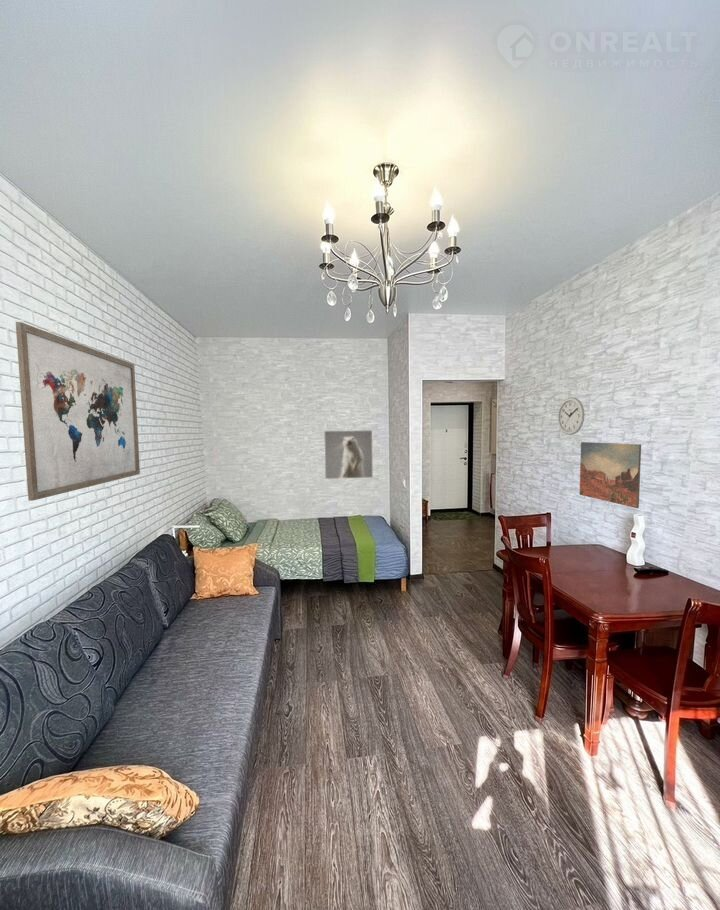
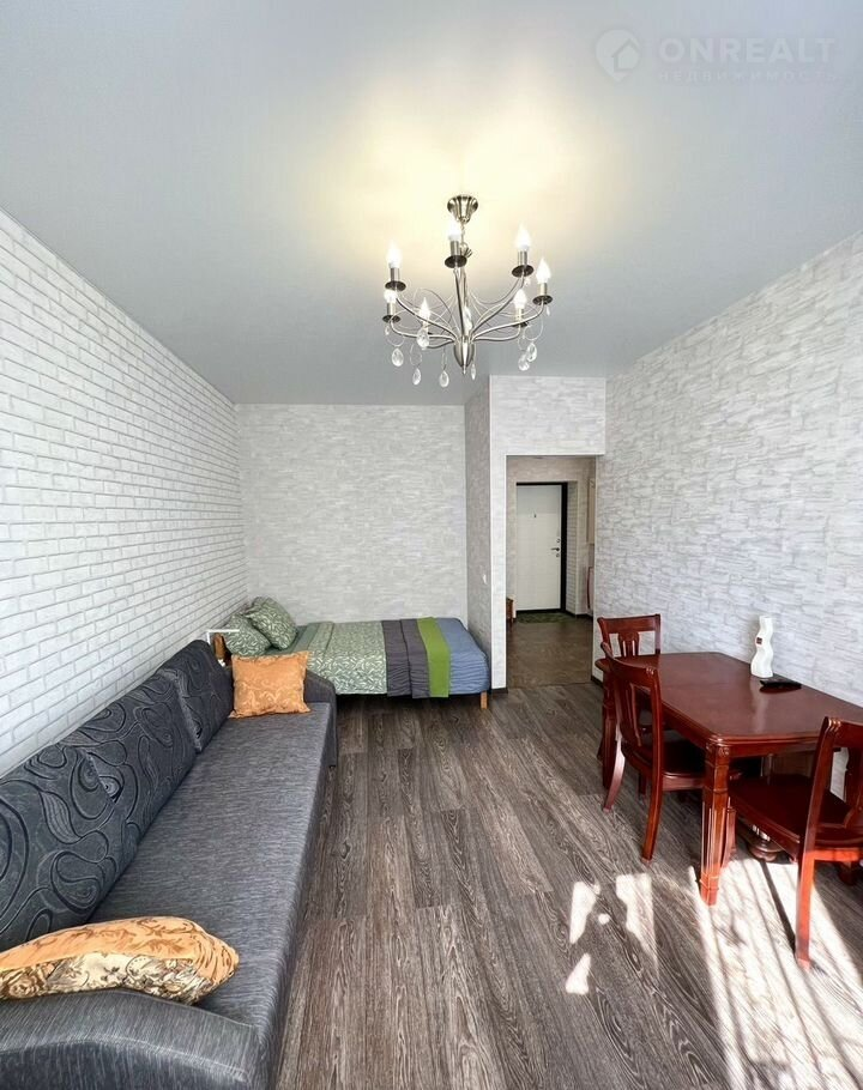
- wall clock [557,396,586,436]
- wall art [579,441,642,509]
- wall art [15,321,141,502]
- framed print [323,429,374,480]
